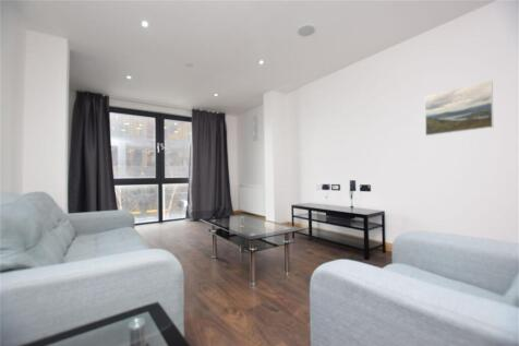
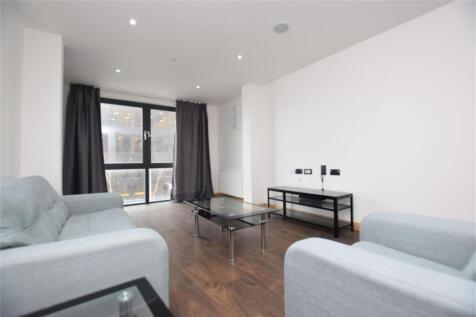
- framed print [424,79,494,136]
